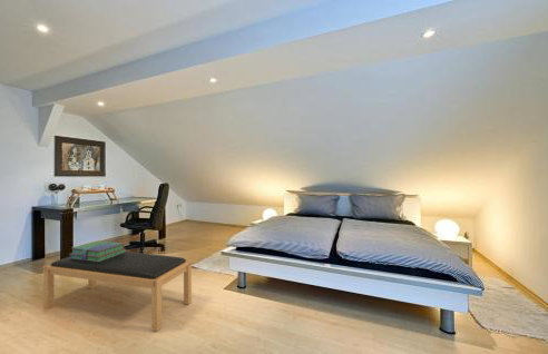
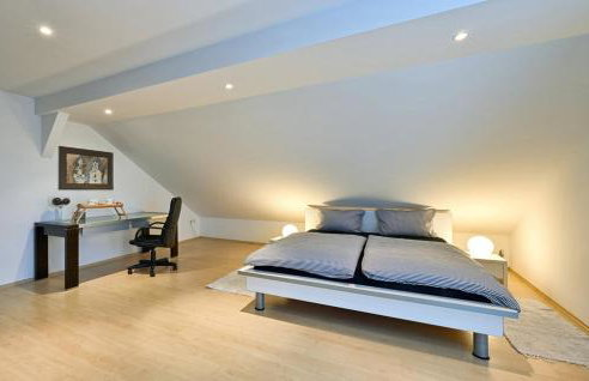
- stack of books [68,240,127,262]
- bench [42,250,193,332]
